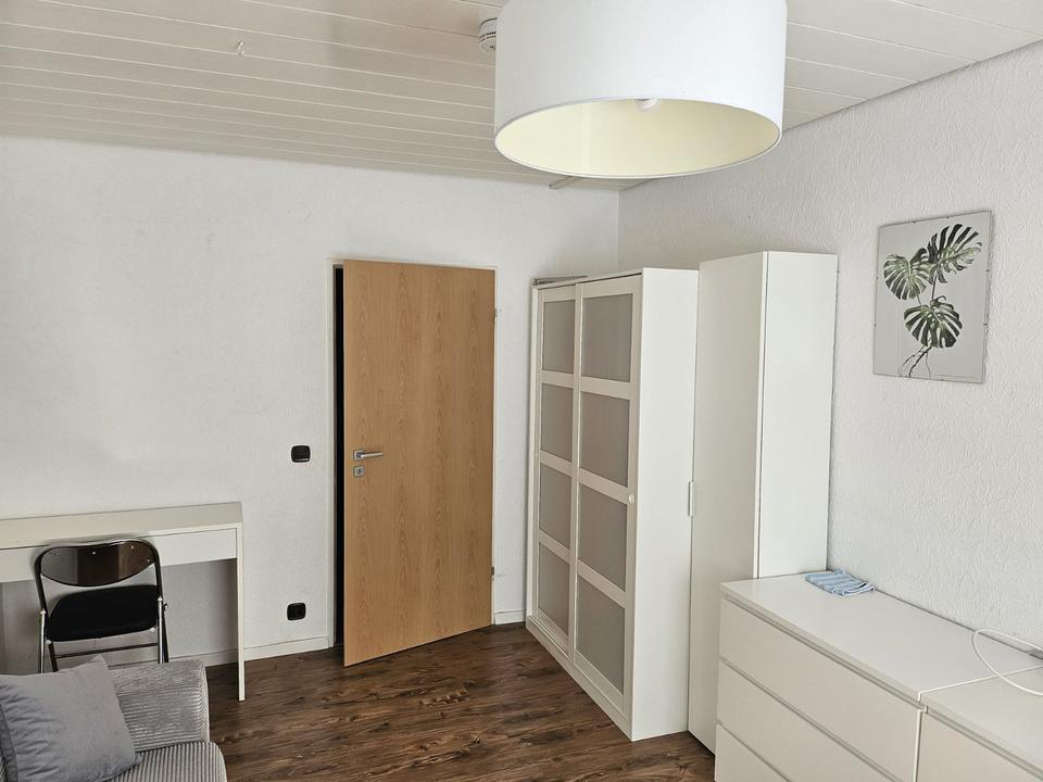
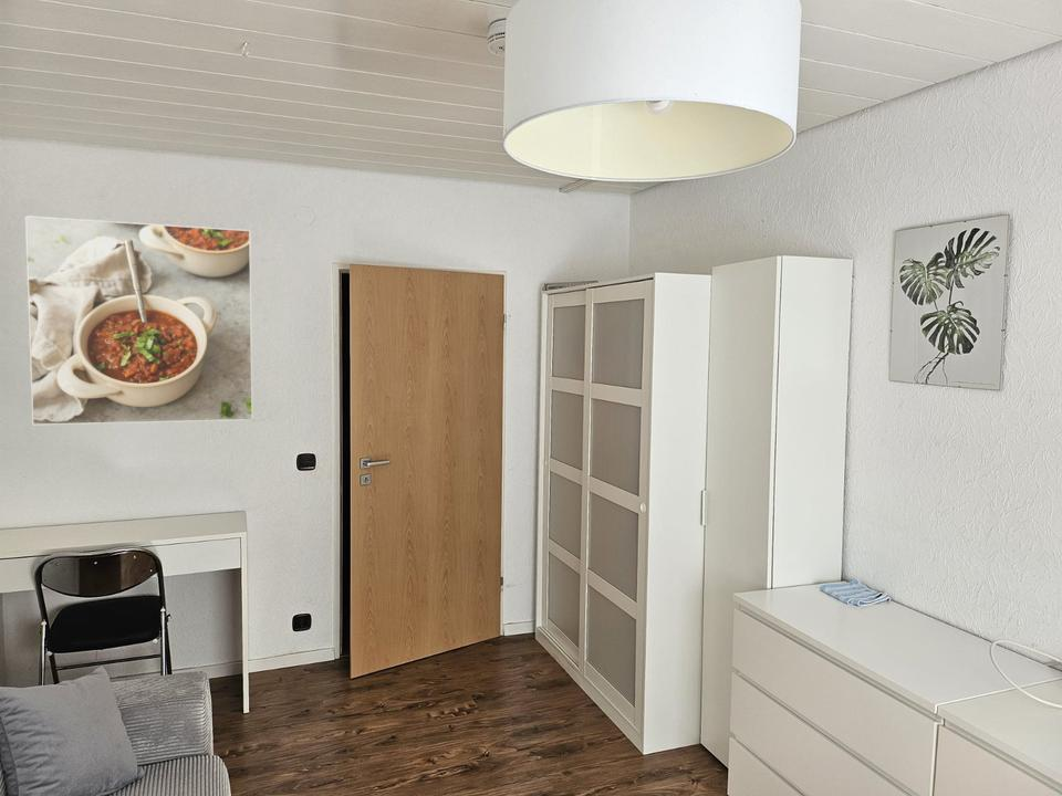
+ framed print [24,214,253,426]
